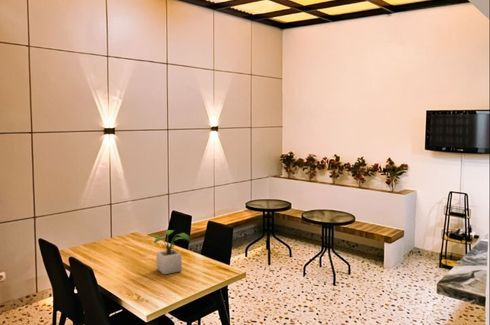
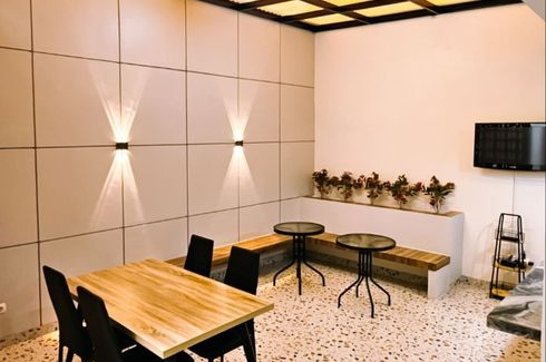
- potted plant [145,229,191,275]
